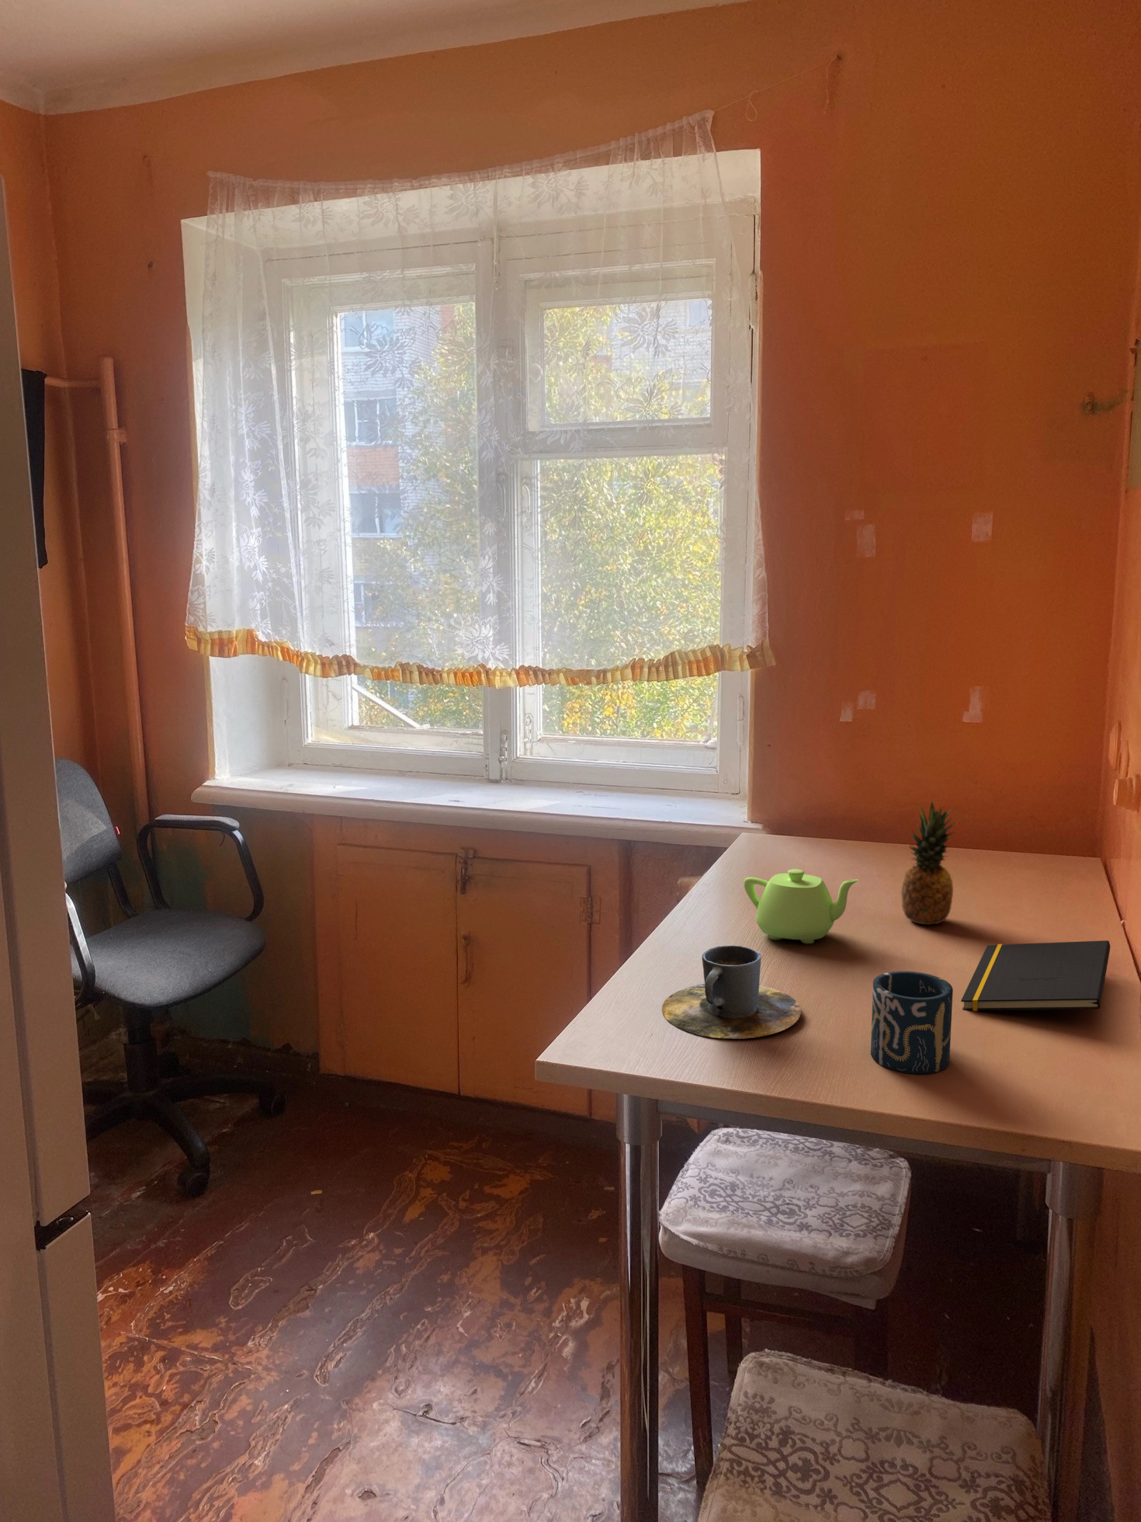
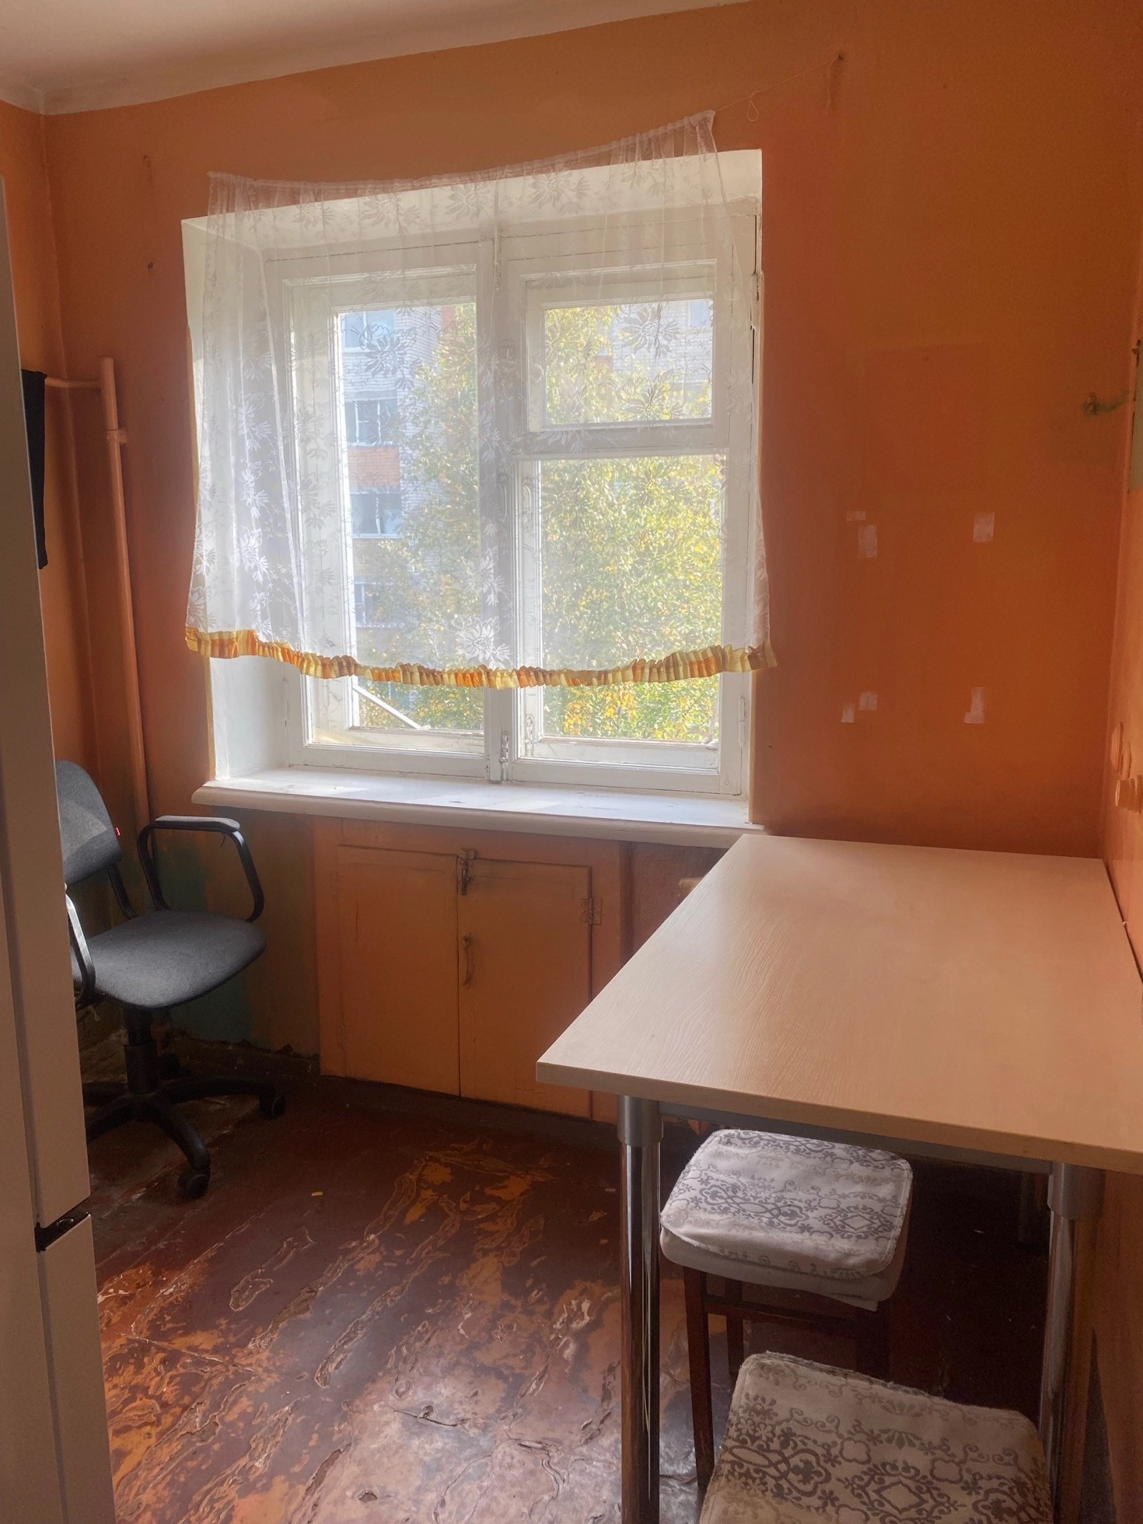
- notepad [960,940,1111,1011]
- fruit [900,799,958,925]
- teapot [743,868,859,944]
- cup [870,971,954,1075]
- cup [662,944,802,1040]
